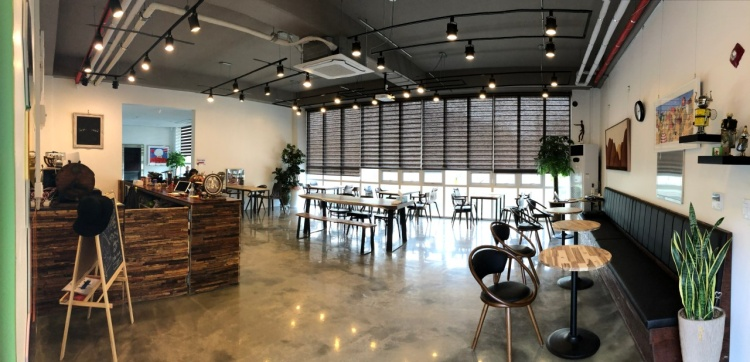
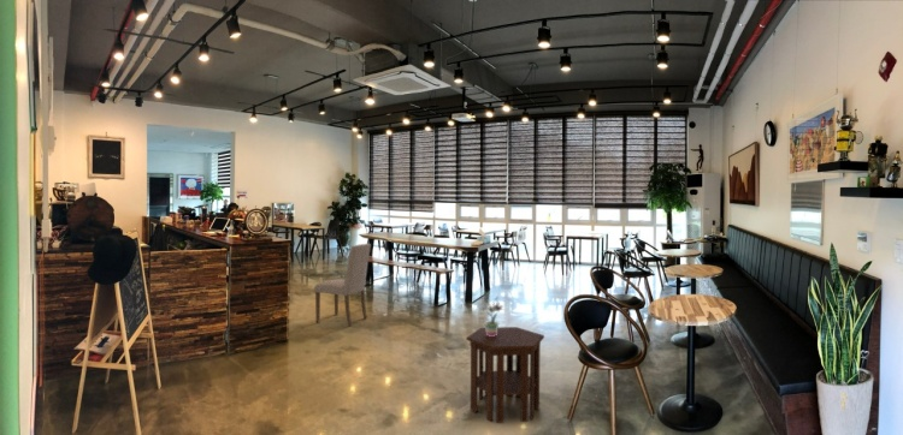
+ dining chair [313,243,372,327]
+ potted plant [483,291,504,336]
+ side table [465,326,545,424]
